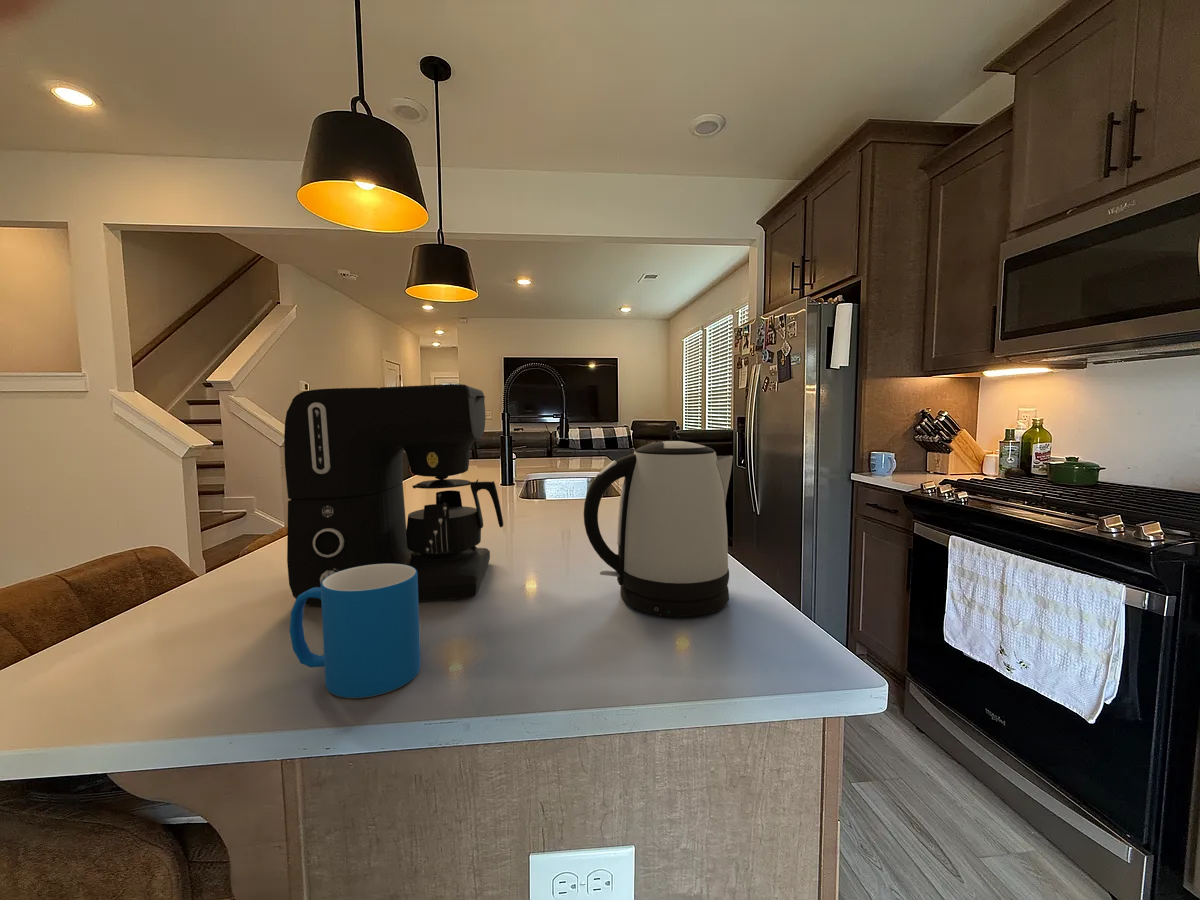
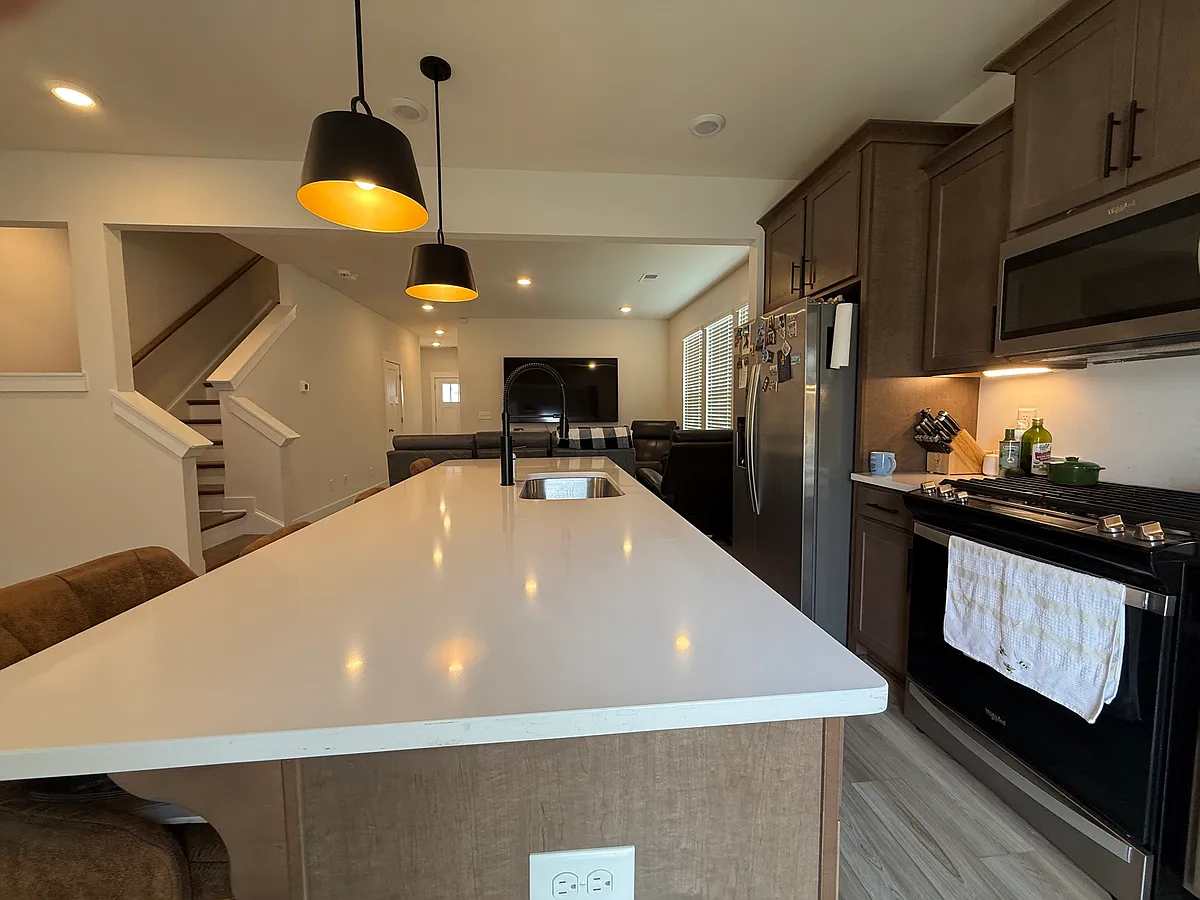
- kettle [583,440,734,617]
- coffee maker [283,383,504,607]
- mug [289,563,422,699]
